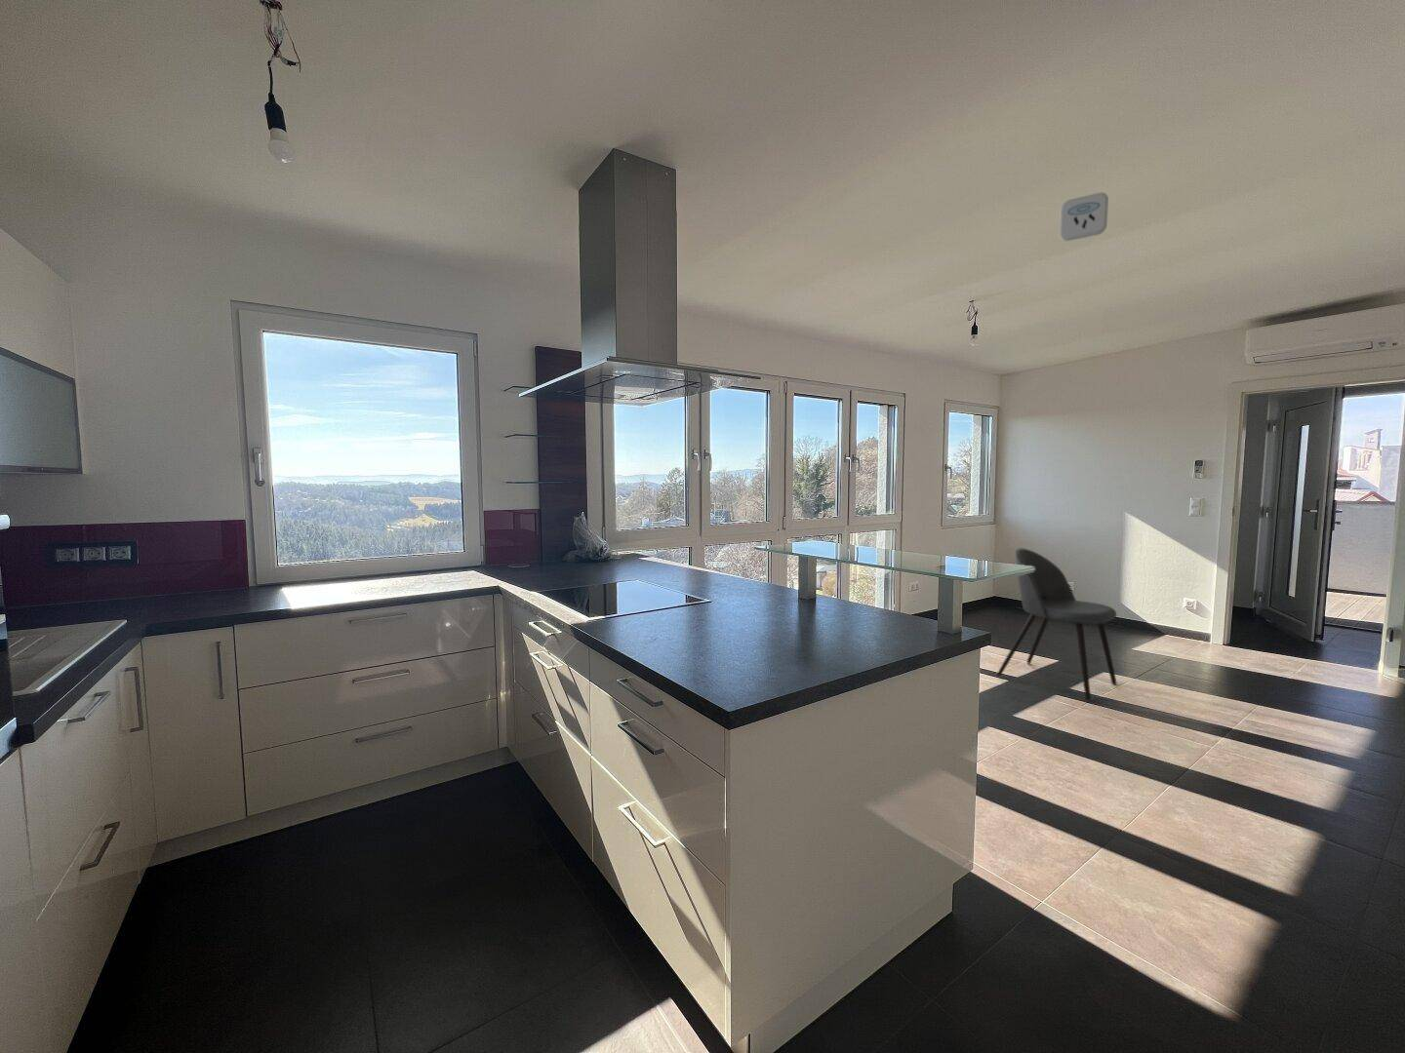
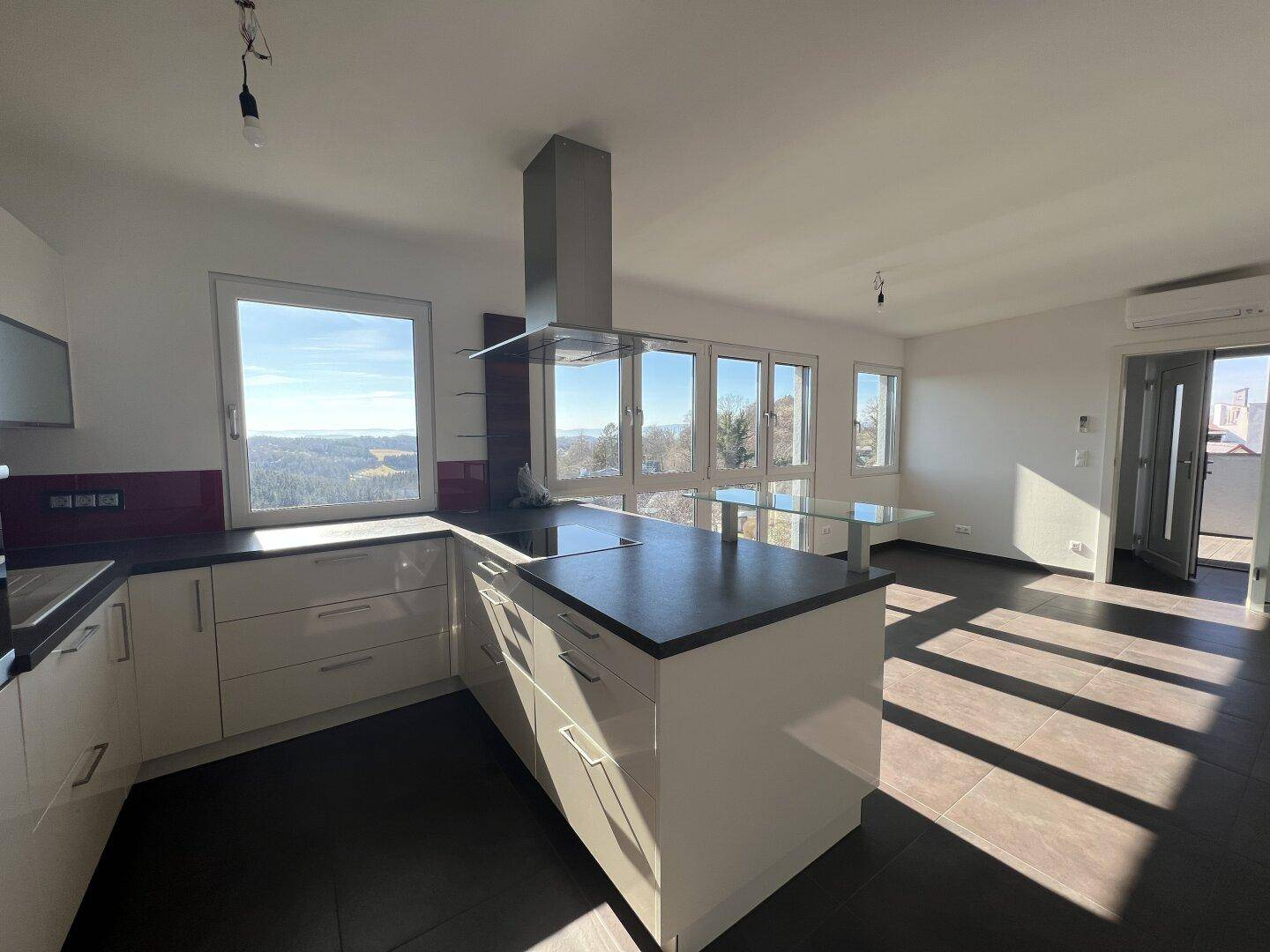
- smoke detector [1059,191,1110,242]
- dining chair [996,548,1118,701]
